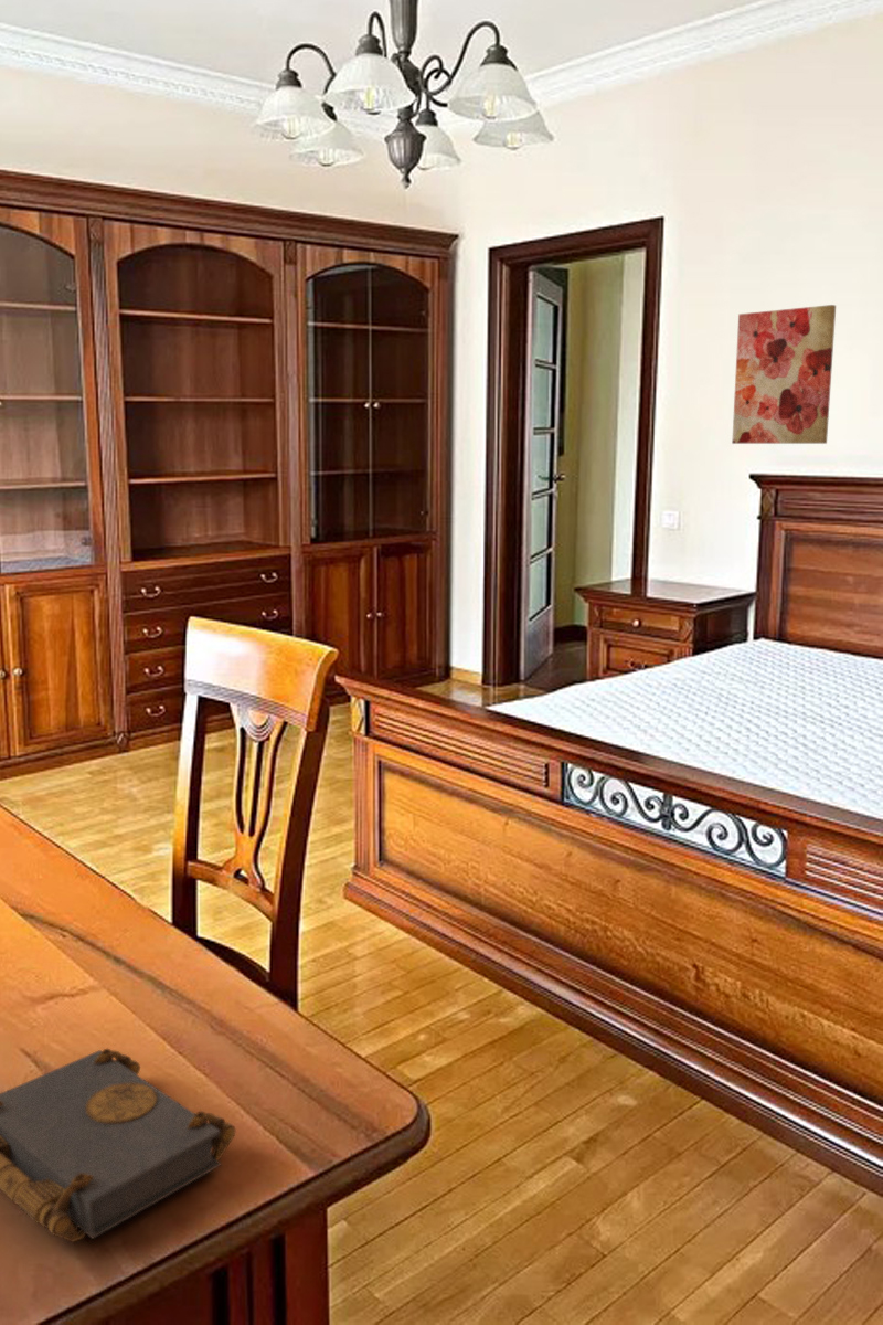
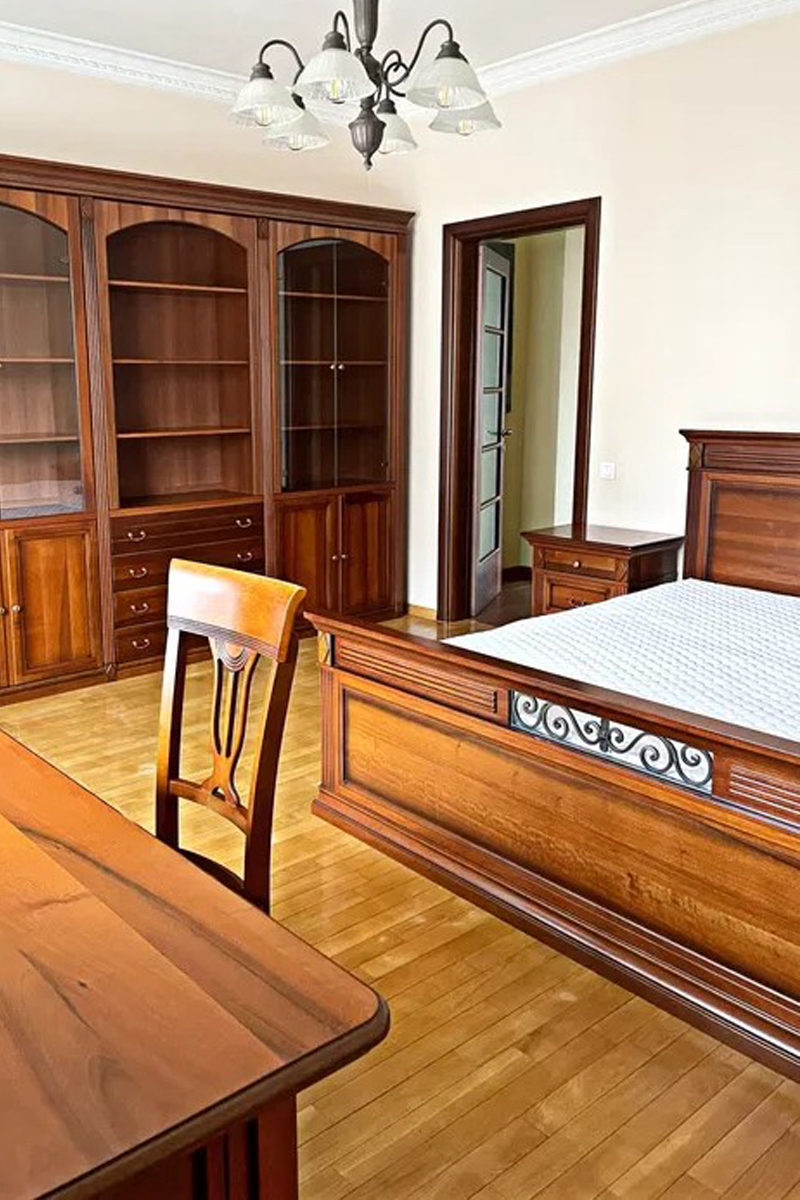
- book [0,1048,237,1243]
- wall art [731,304,837,445]
